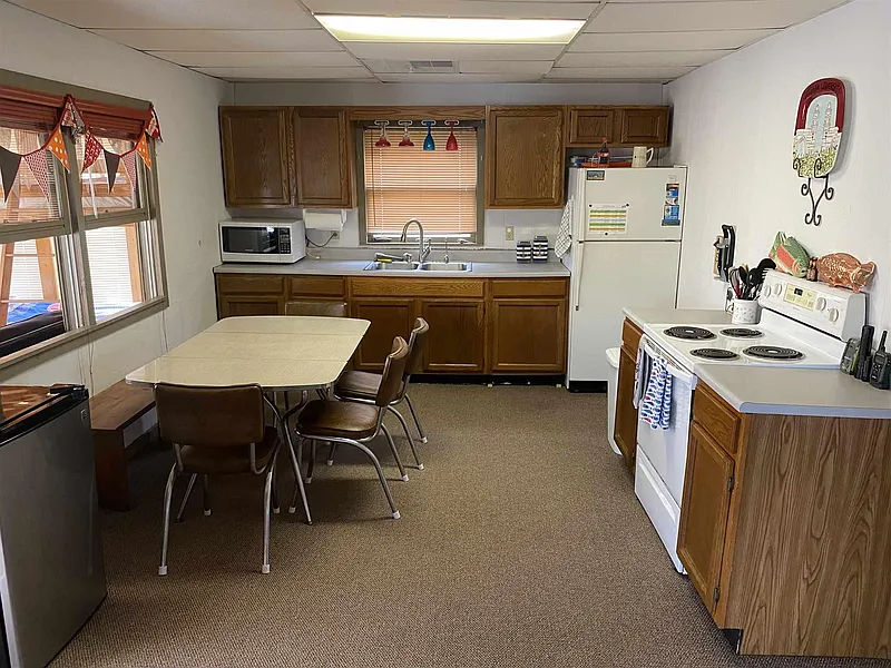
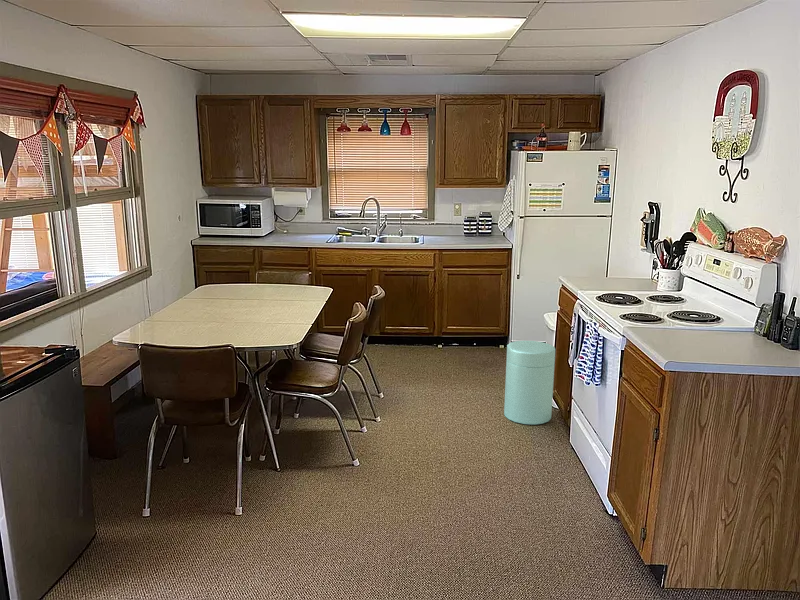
+ trash can [503,340,556,425]
